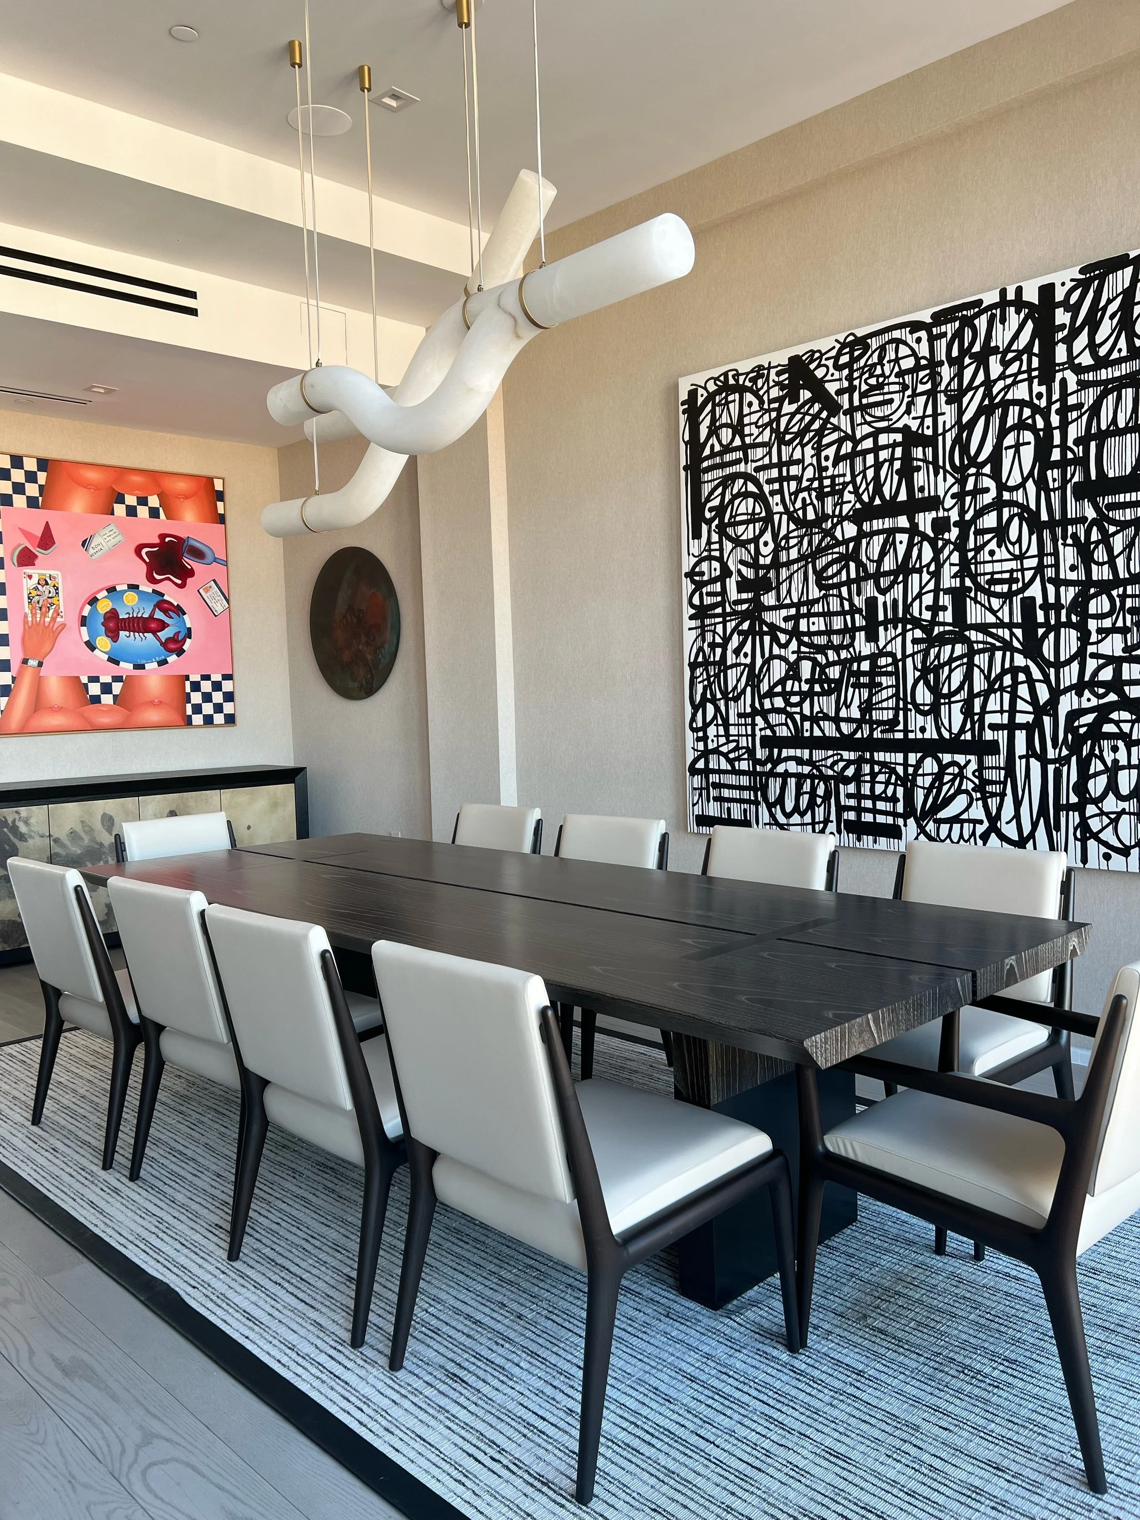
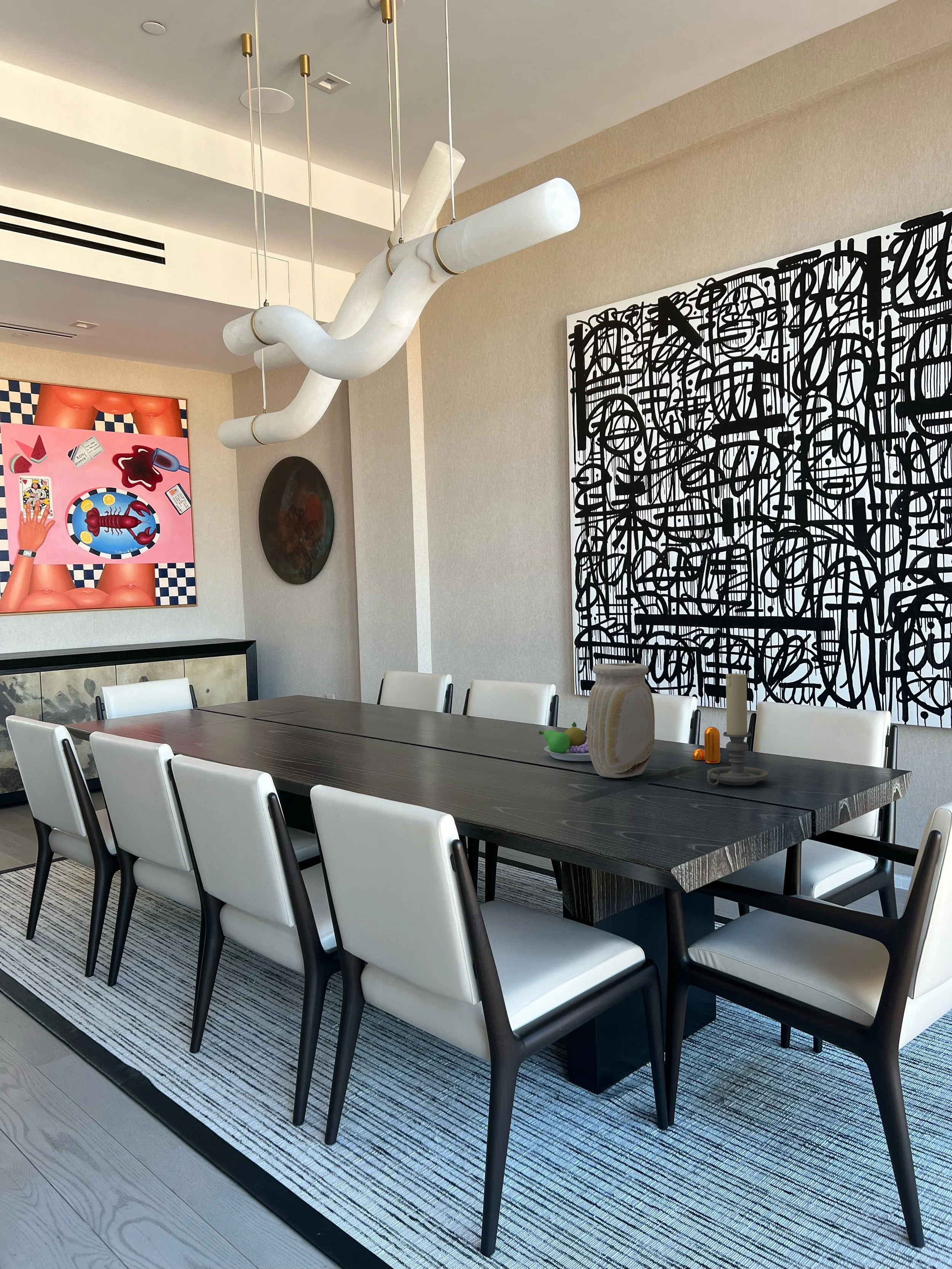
+ candle holder [707,671,769,786]
+ fruit bowl [538,721,591,761]
+ vase [587,662,655,779]
+ pepper shaker [692,726,721,763]
